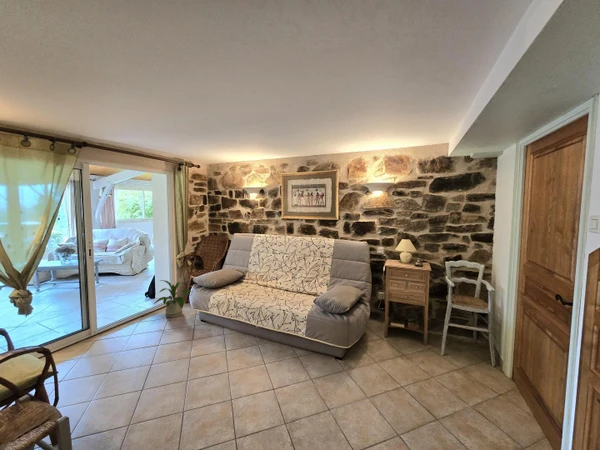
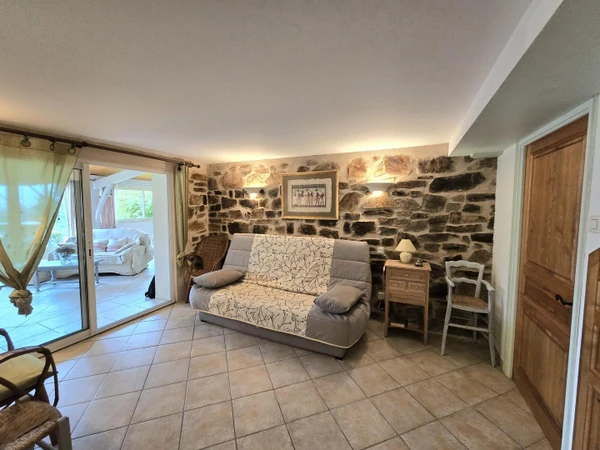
- house plant [153,279,192,318]
